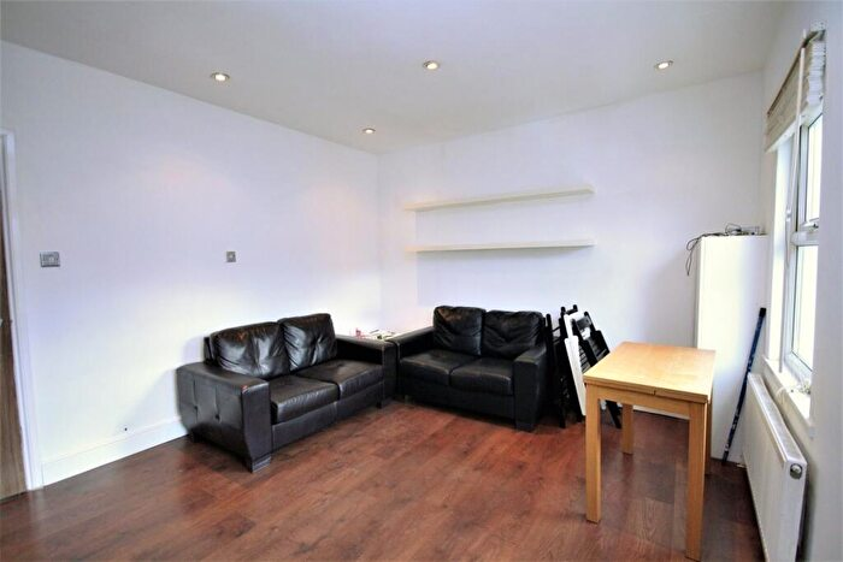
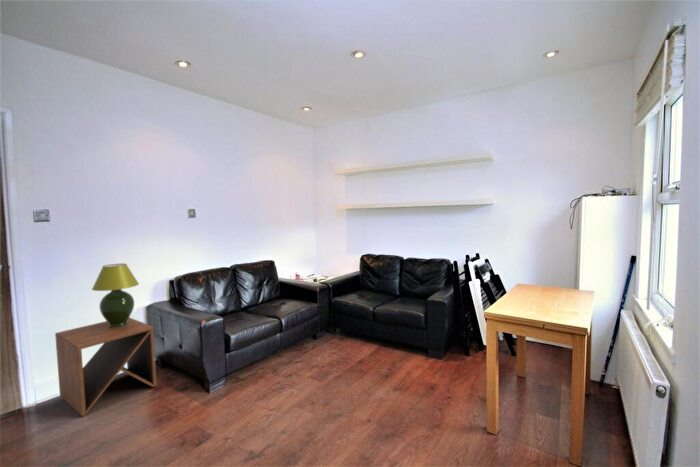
+ table lamp [91,263,140,328]
+ side table [54,317,158,417]
